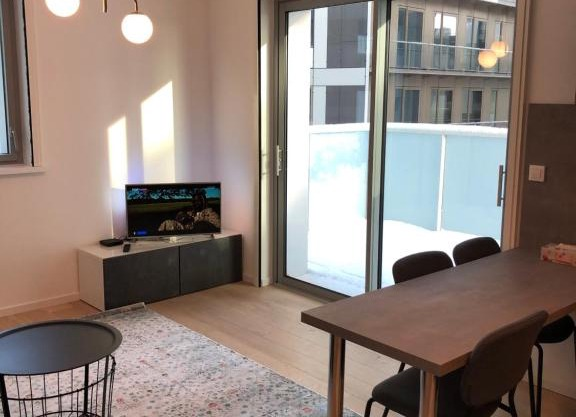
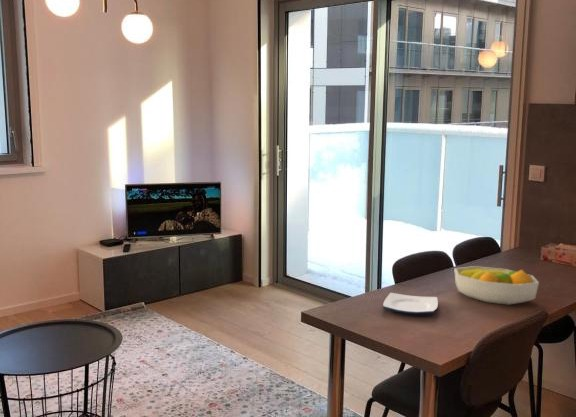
+ fruit bowl [453,265,540,306]
+ plate [382,292,439,315]
